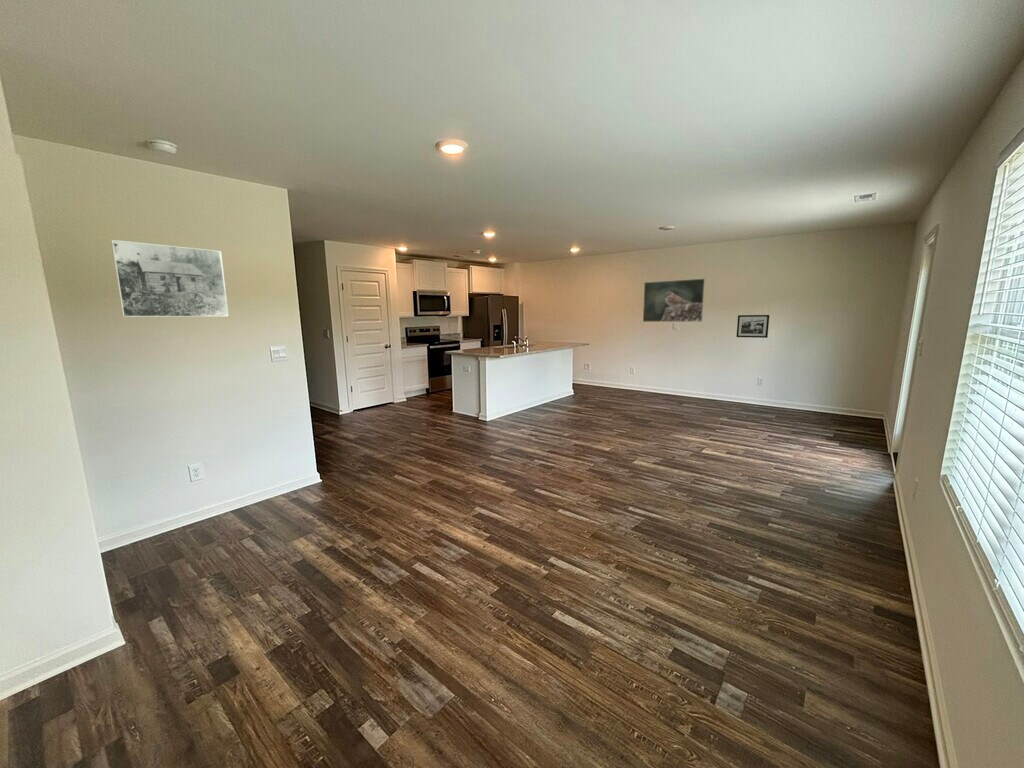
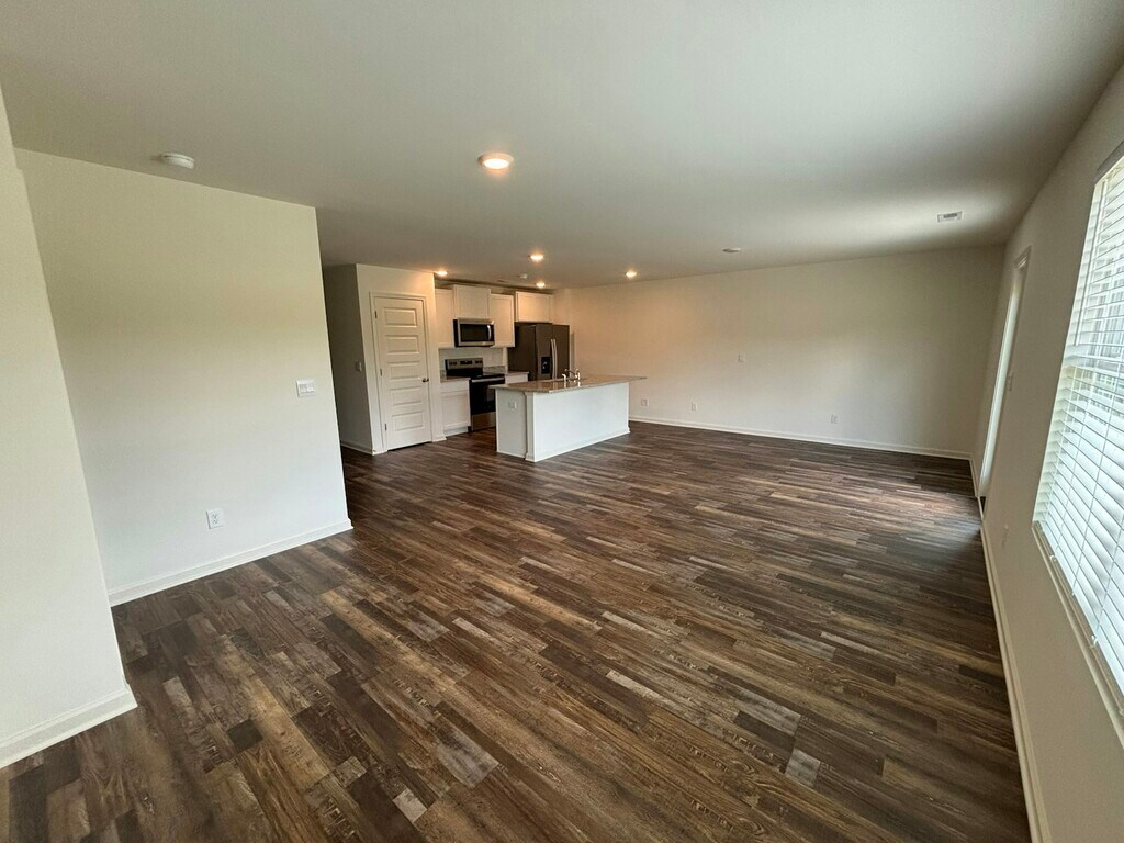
- picture frame [735,314,770,339]
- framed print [642,278,706,323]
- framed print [110,239,230,318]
